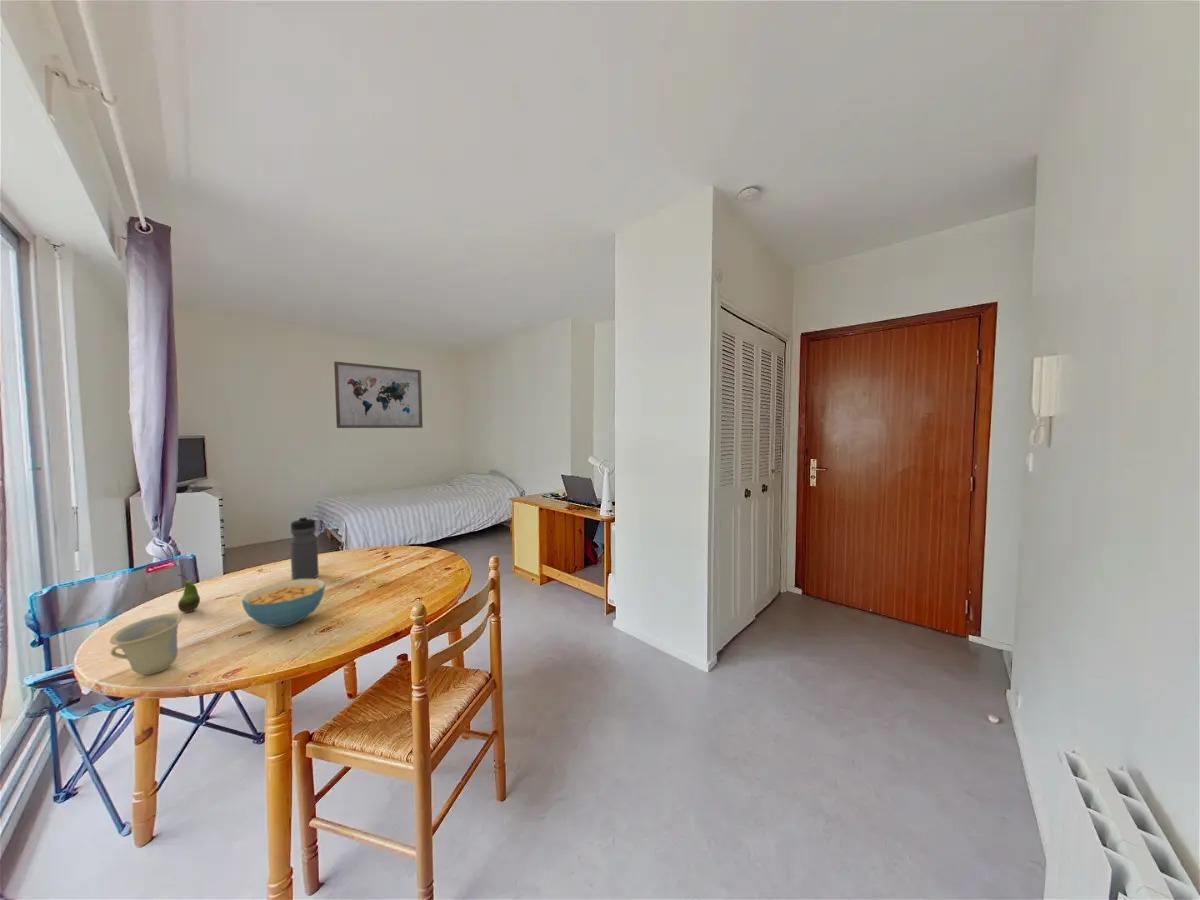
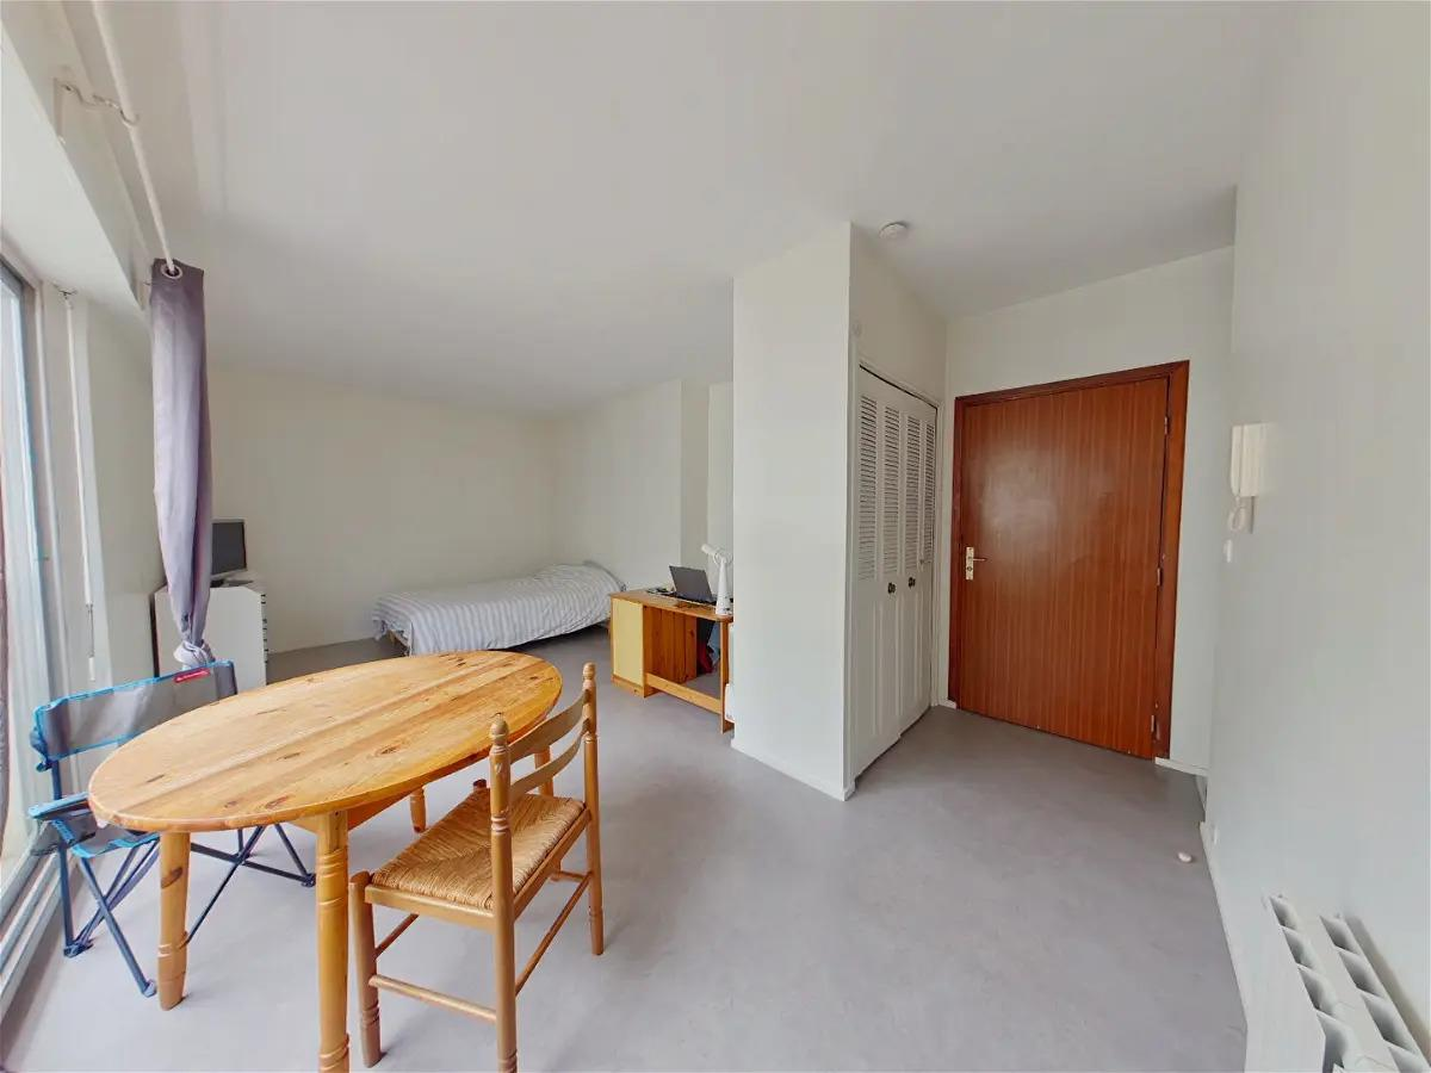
- fruit [177,573,201,614]
- cereal bowl [241,578,326,628]
- water bottle [289,515,320,580]
- wall art [333,361,424,429]
- cup [109,613,183,676]
